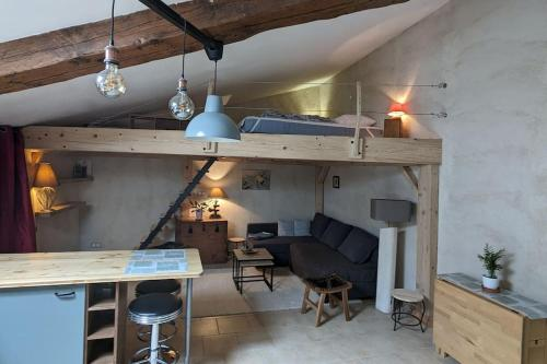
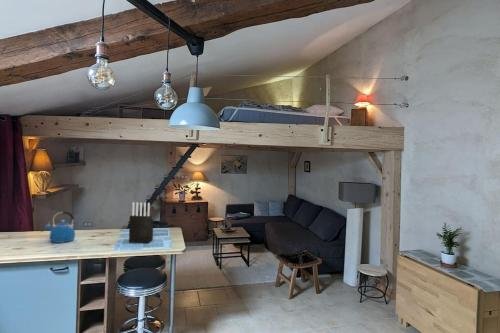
+ knife block [128,201,154,244]
+ kettle [44,210,76,244]
